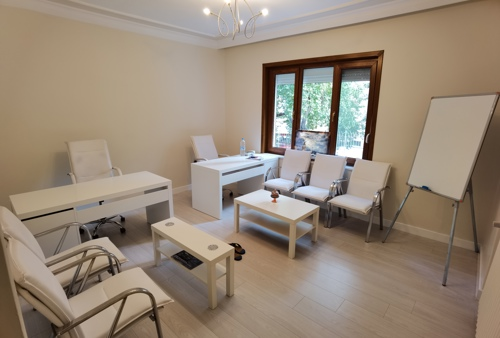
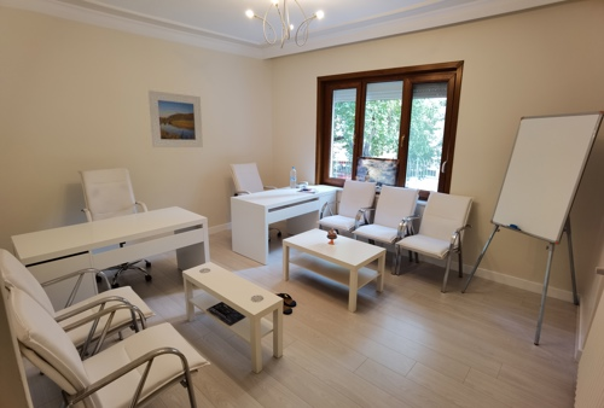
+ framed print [147,89,204,148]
